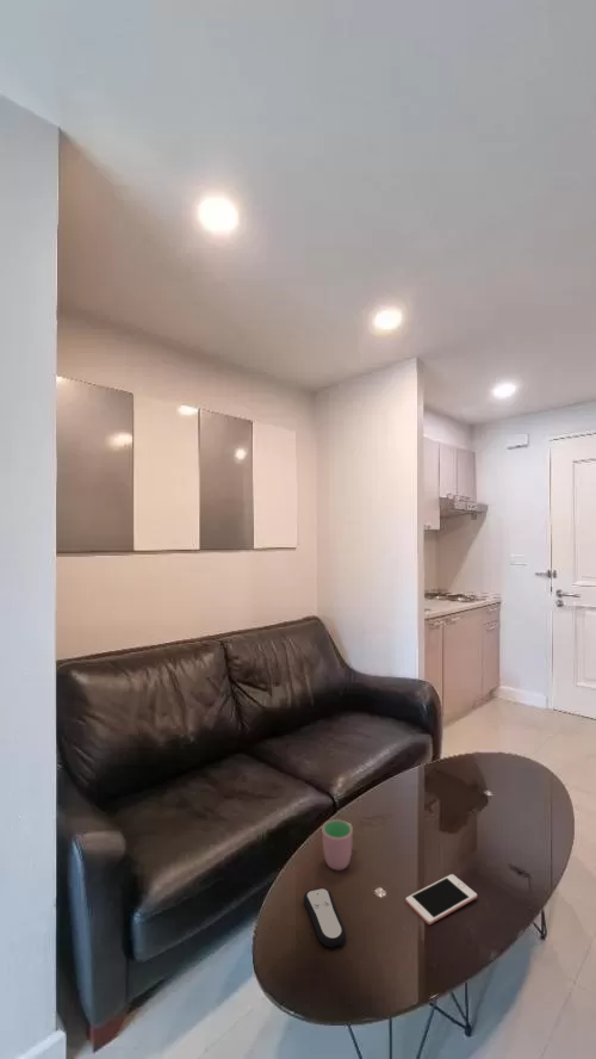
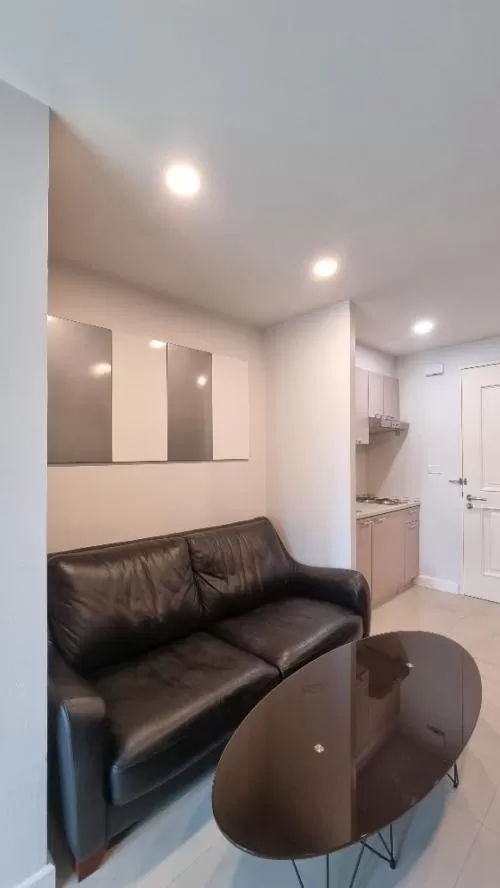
- cell phone [405,873,478,925]
- cup [321,818,354,872]
- remote control [303,887,347,948]
